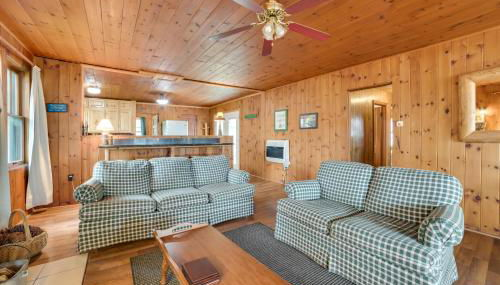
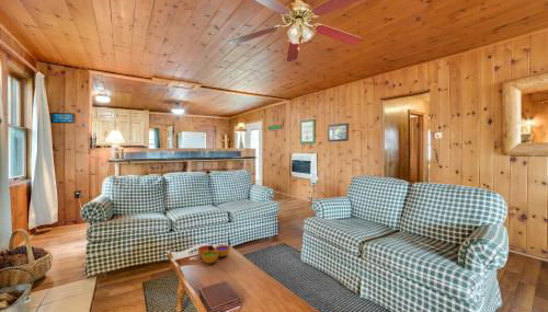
+ decorative bowl [196,244,231,264]
